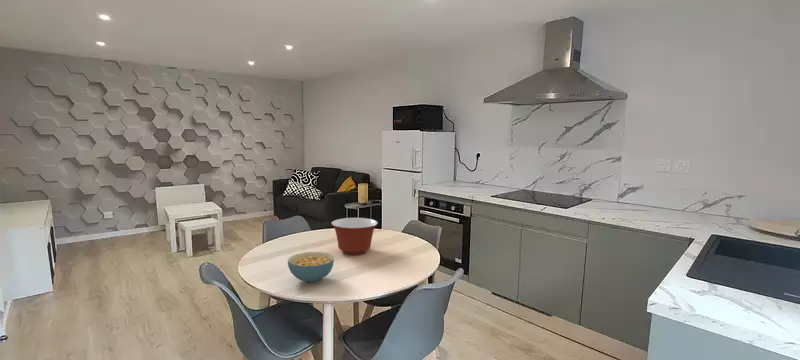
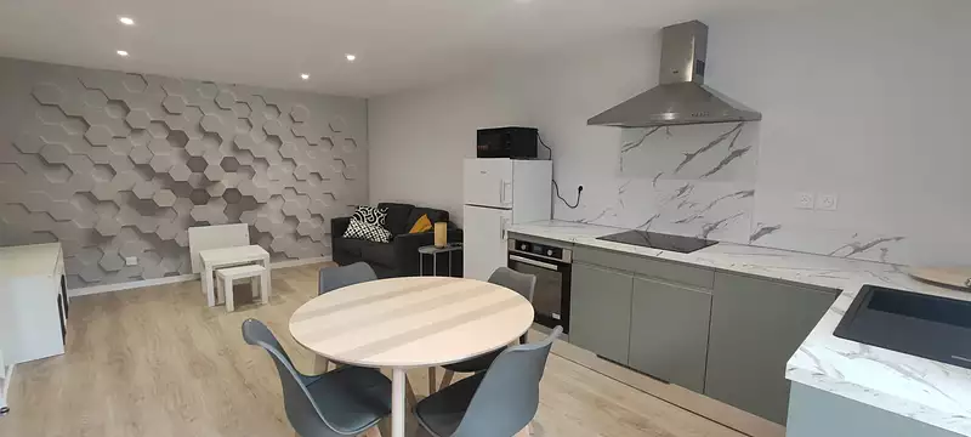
- cereal bowl [287,251,335,284]
- mixing bowl [330,217,379,256]
